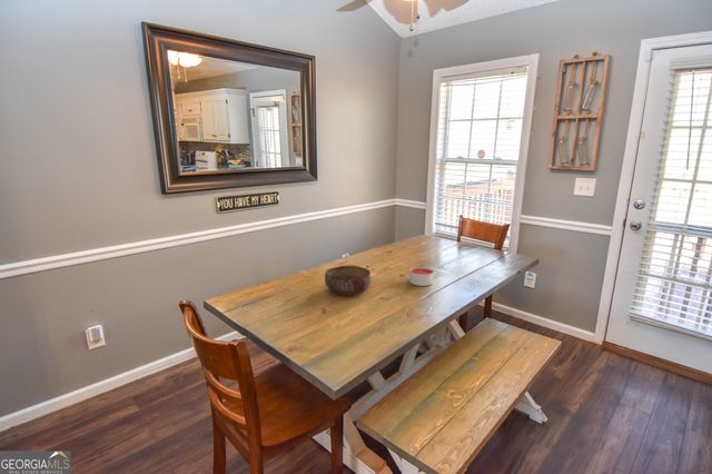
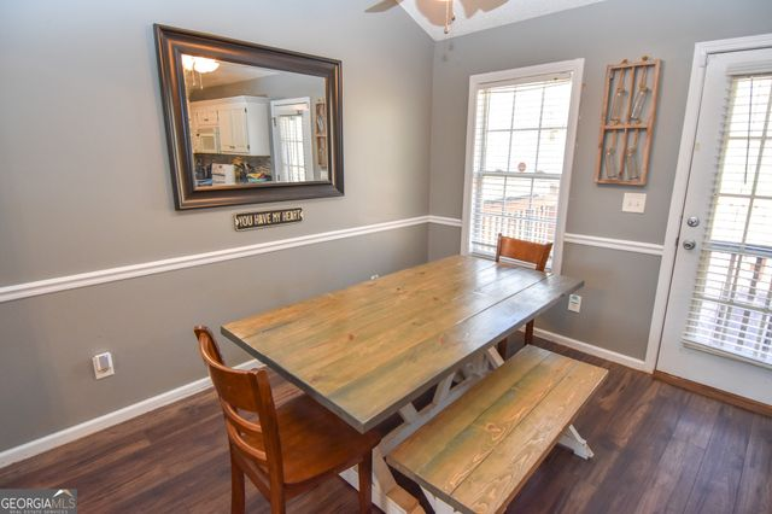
- bowl [324,265,372,296]
- candle [408,266,435,287]
